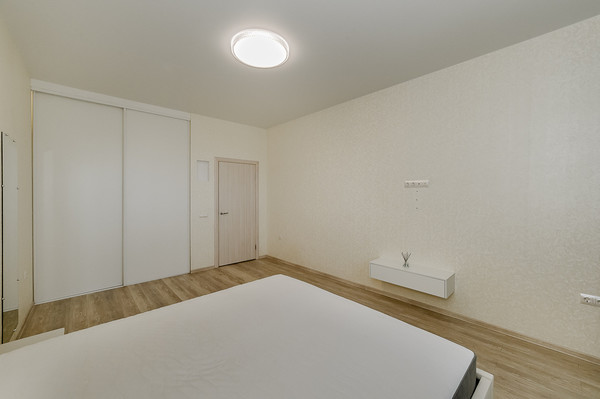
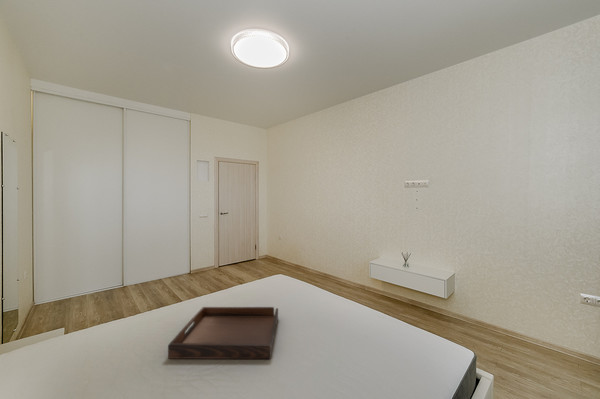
+ serving tray [167,306,279,360]
